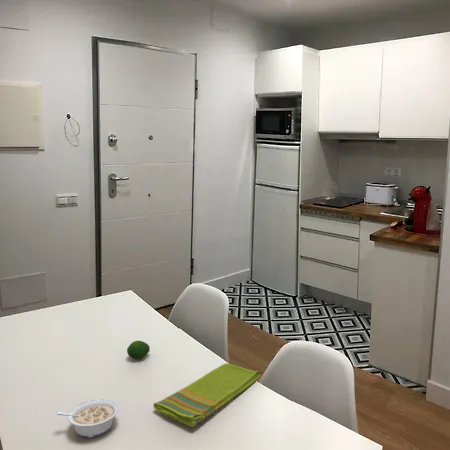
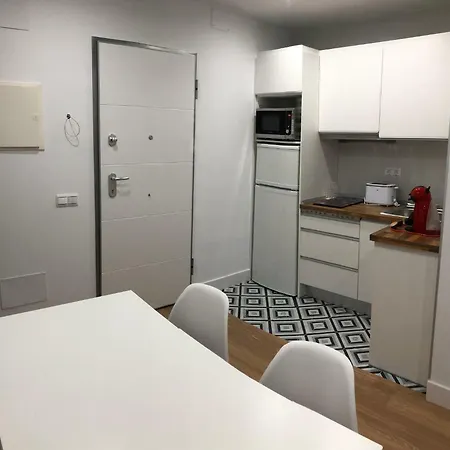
- dish towel [152,362,261,428]
- fruit [126,340,151,360]
- legume [56,398,120,439]
